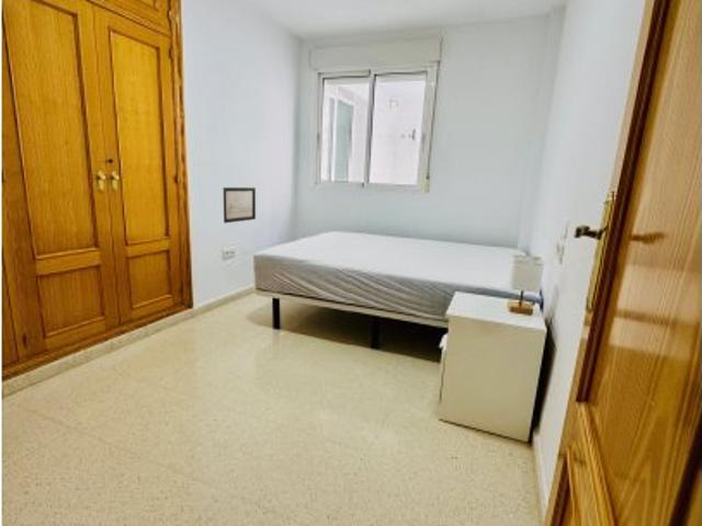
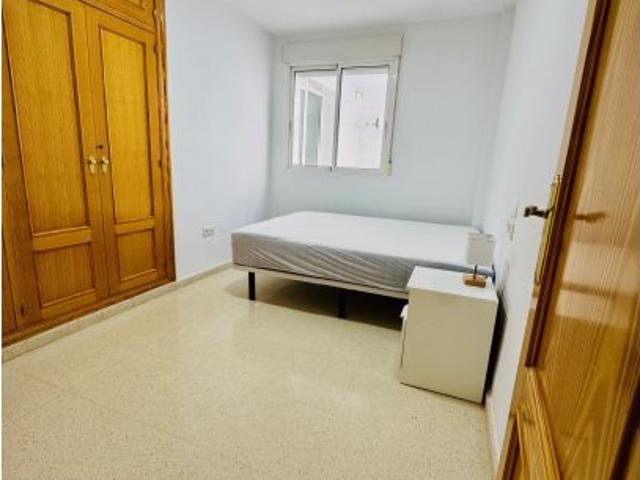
- wall art [223,186,257,224]
